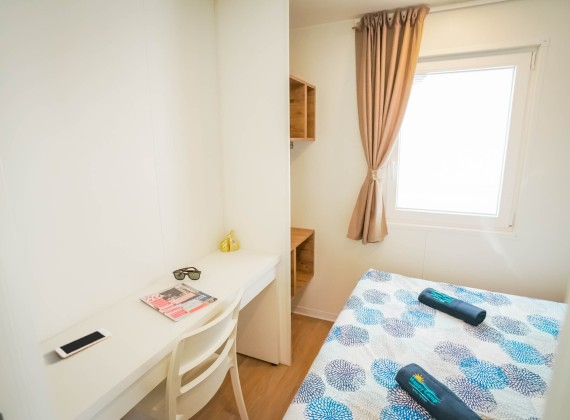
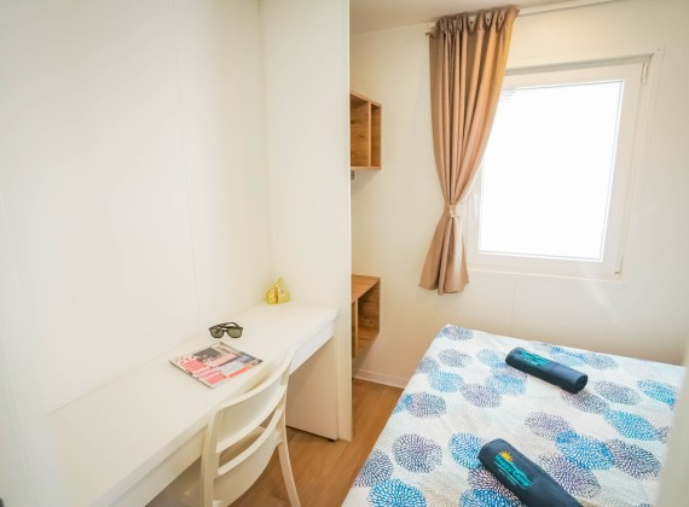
- cell phone [54,327,113,359]
